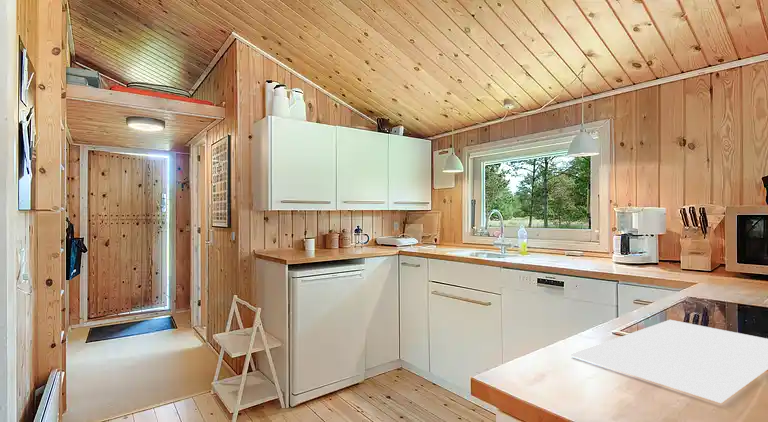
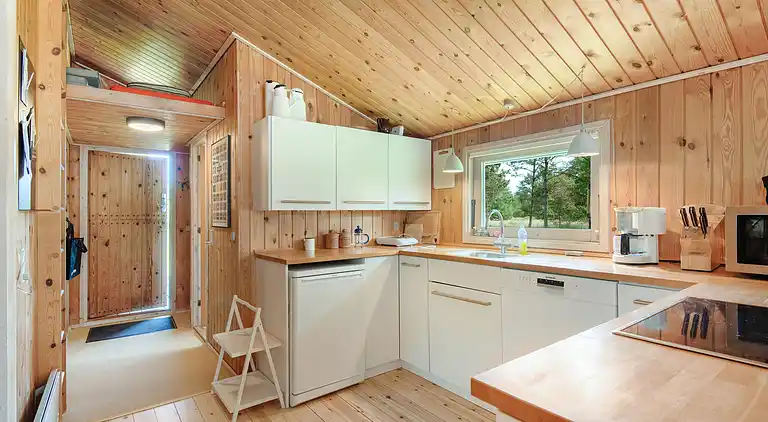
- cutting board [570,319,768,404]
